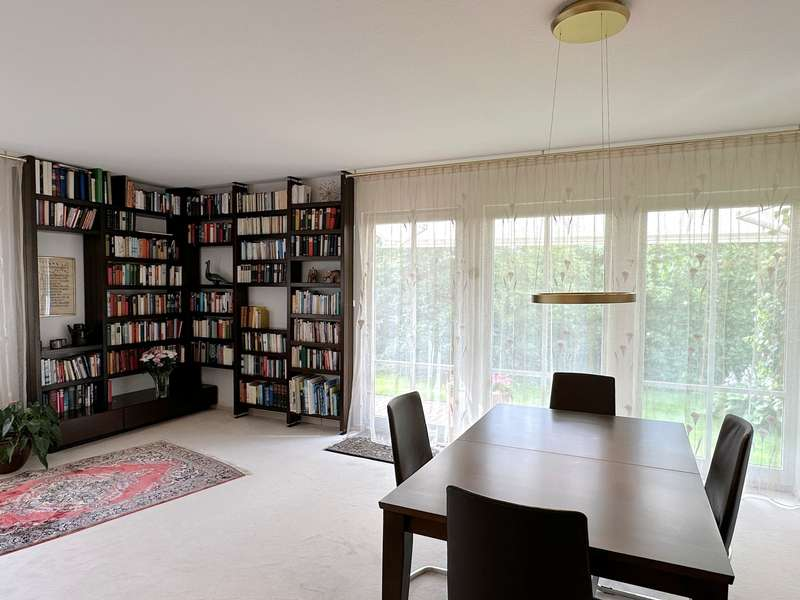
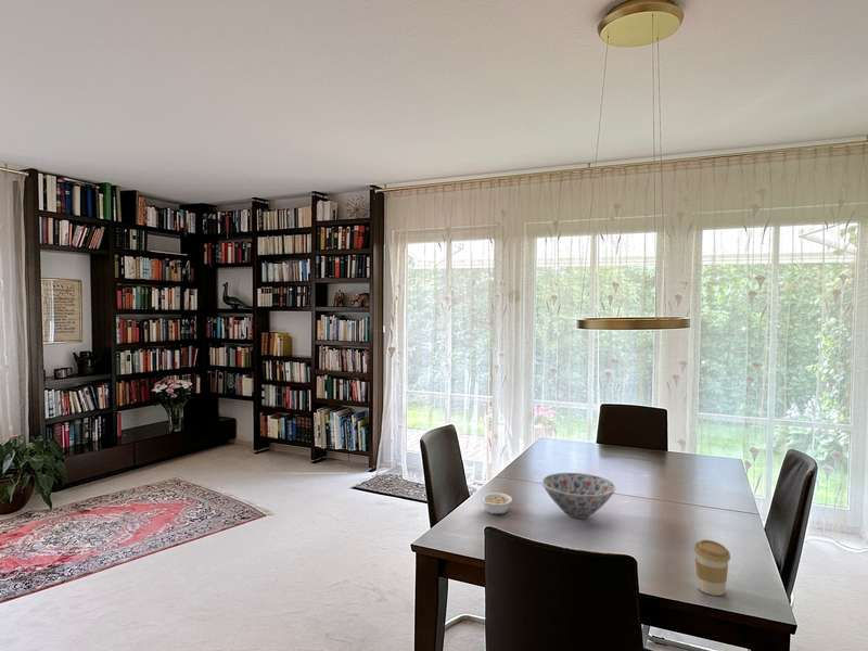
+ coffee cup [693,538,731,597]
+ bowl [540,472,617,520]
+ legume [481,492,513,515]
